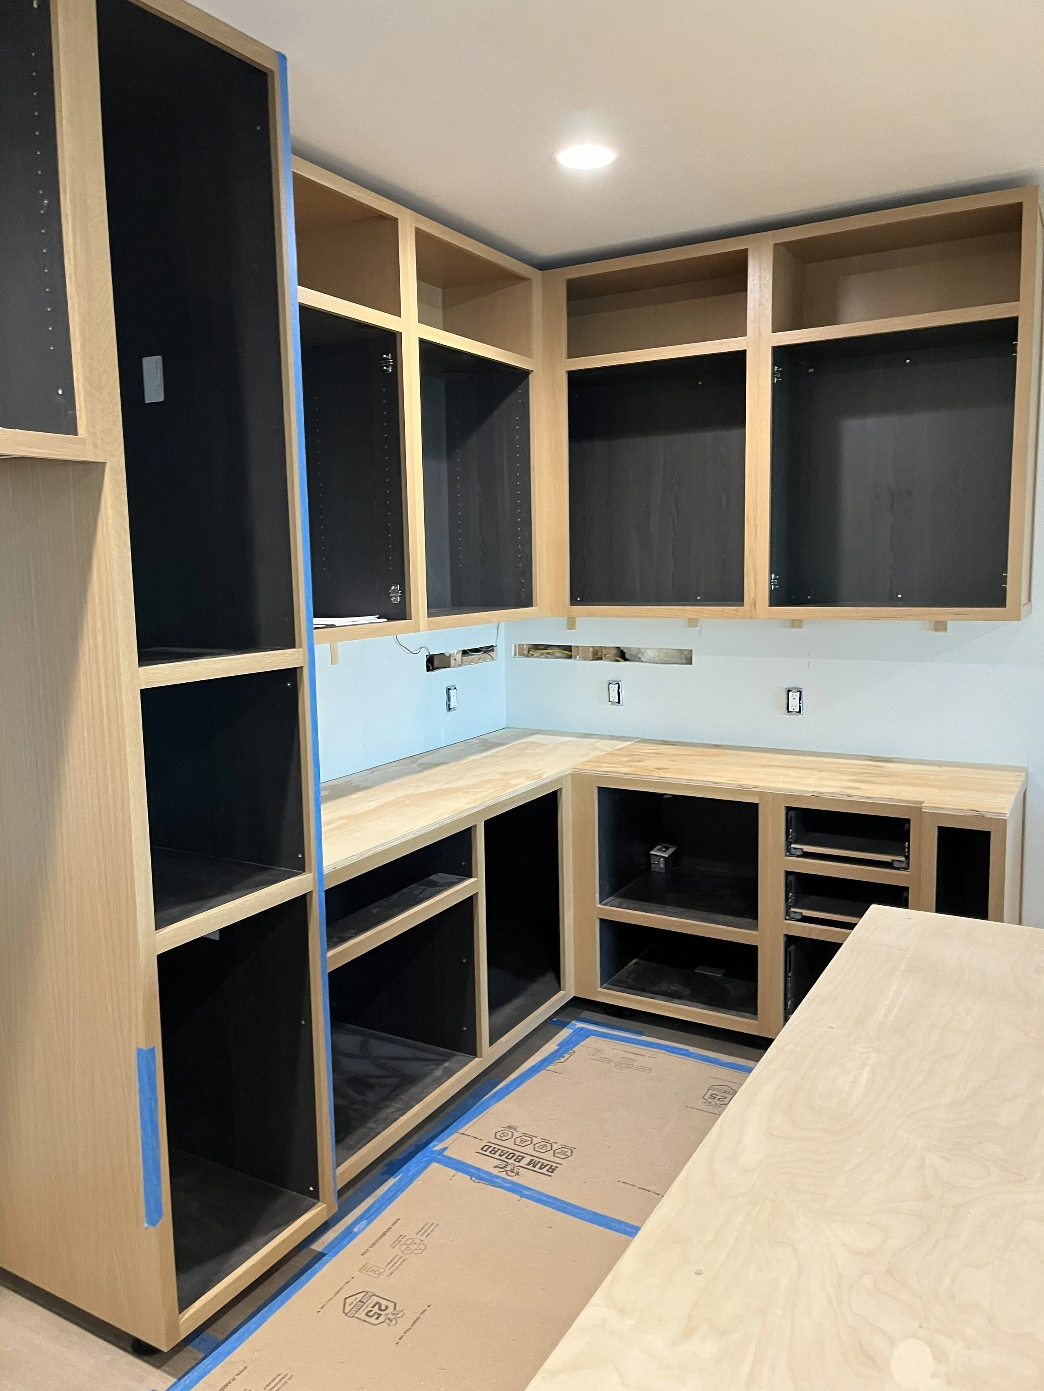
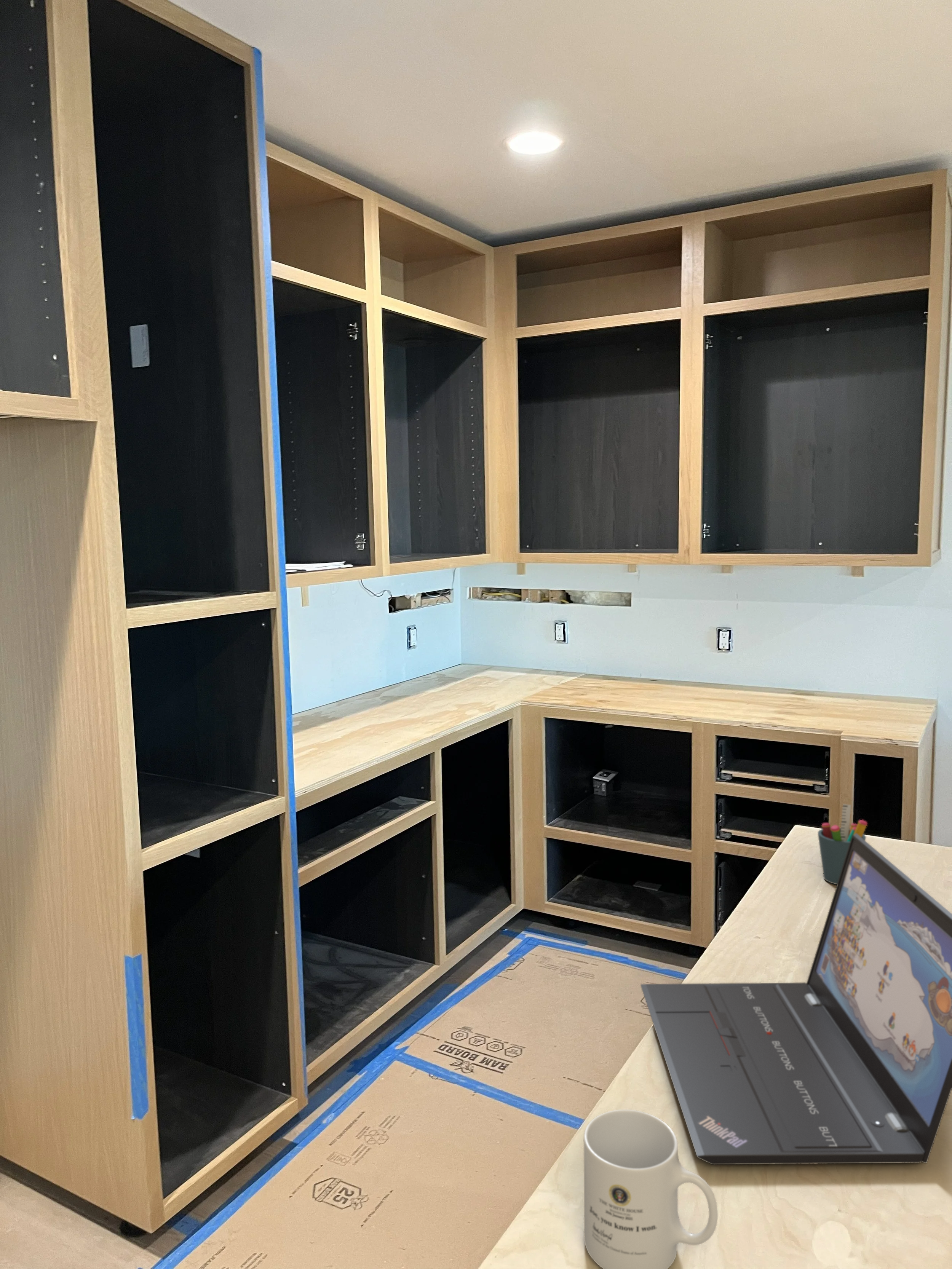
+ pen holder [817,803,868,885]
+ laptop [640,833,952,1165]
+ mug [583,1109,718,1269]
